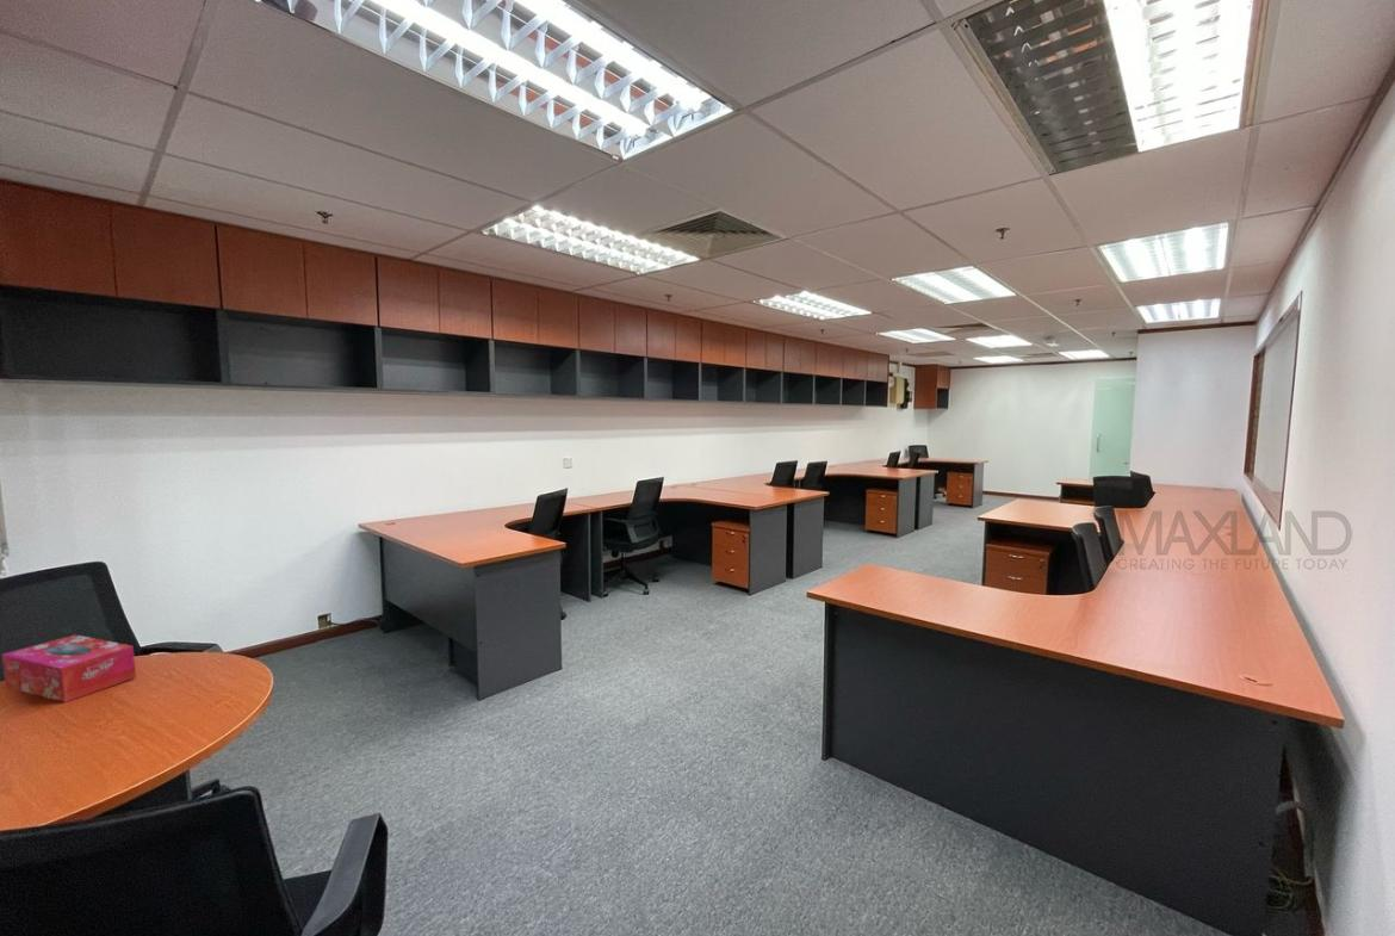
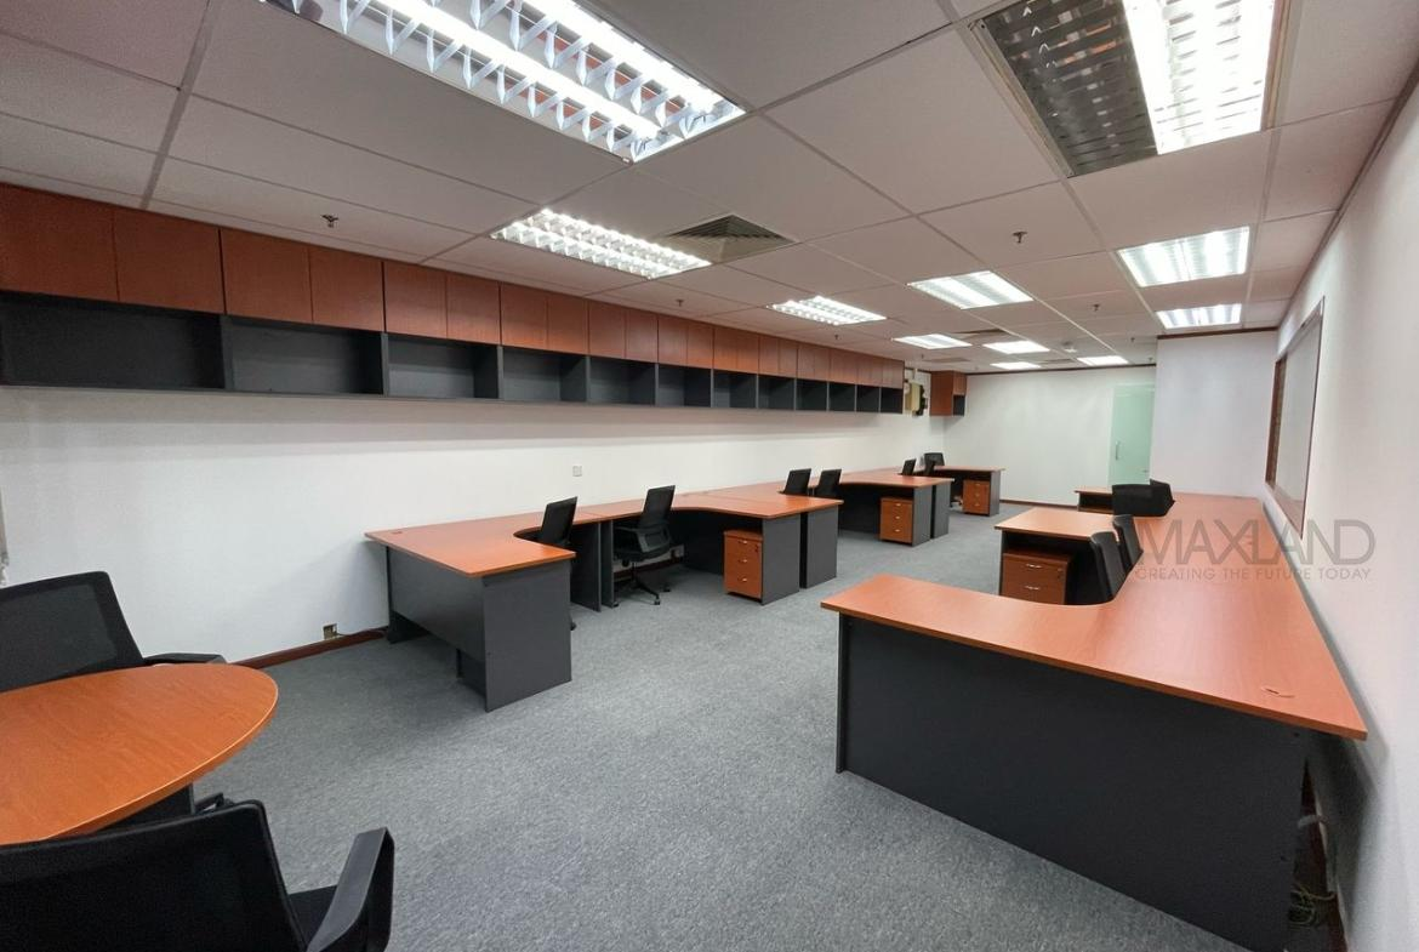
- tissue box [1,633,137,703]
